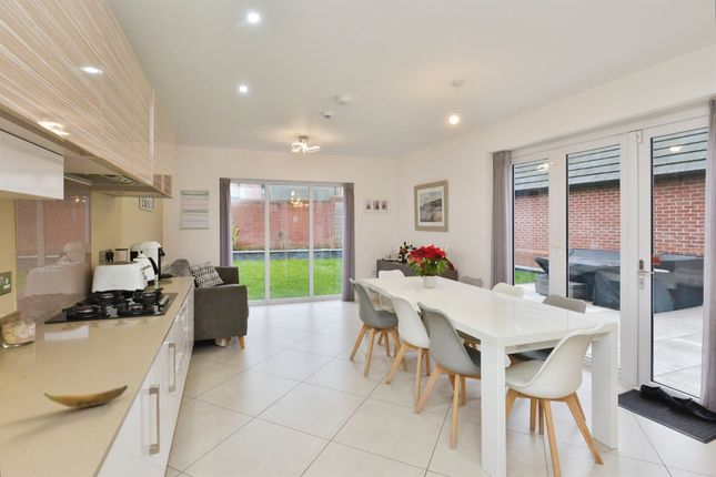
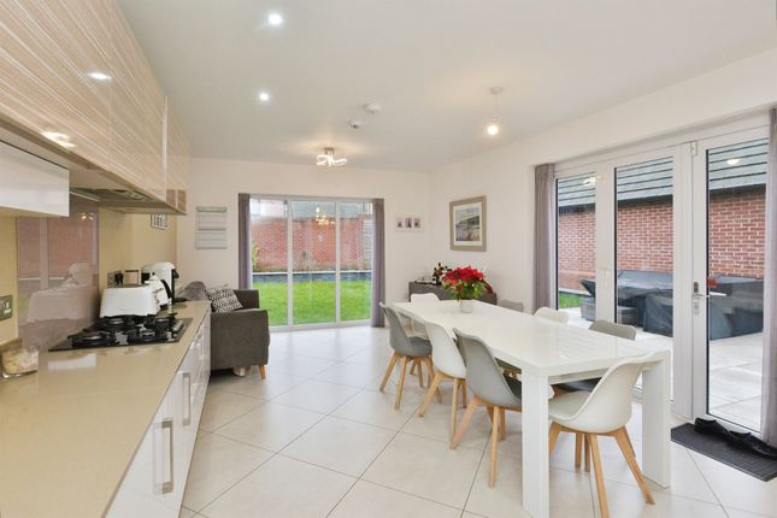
- banana [43,384,129,408]
